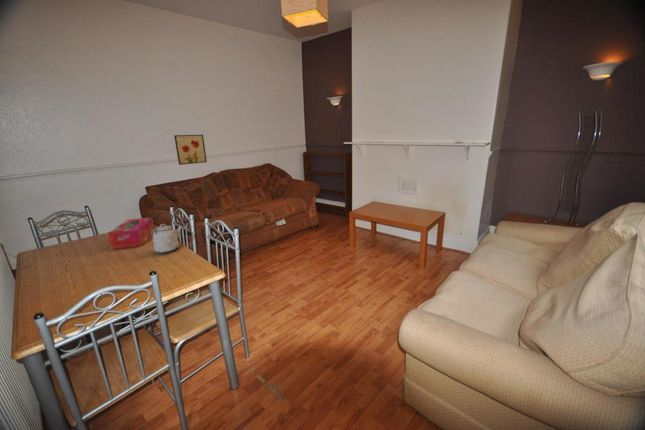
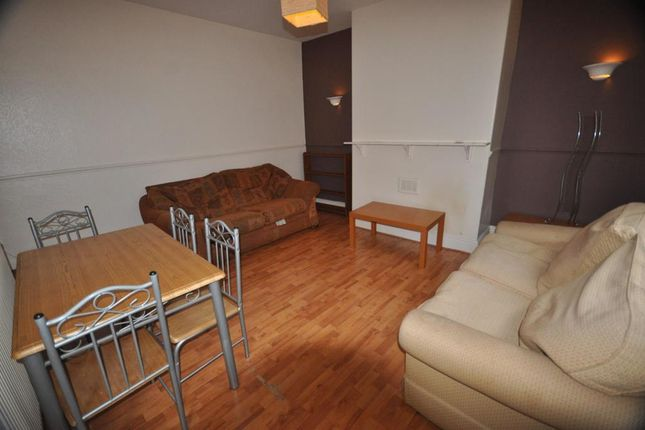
- kettle [149,212,184,254]
- tissue box [107,217,156,250]
- wall art [173,134,208,166]
